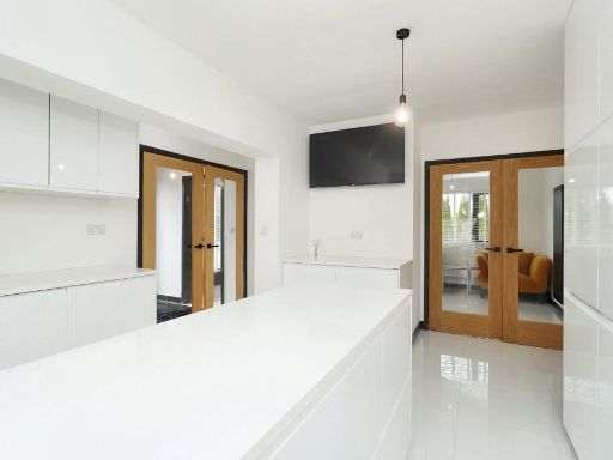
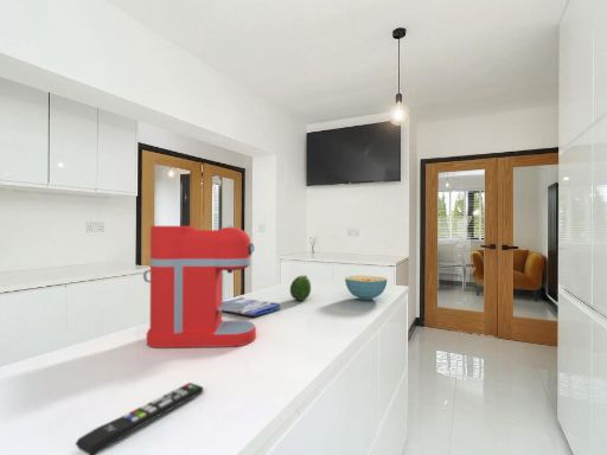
+ coffee maker [142,225,257,348]
+ remote control [74,382,205,455]
+ fruit [289,274,312,302]
+ dish towel [222,296,281,318]
+ cereal bowl [344,275,388,301]
